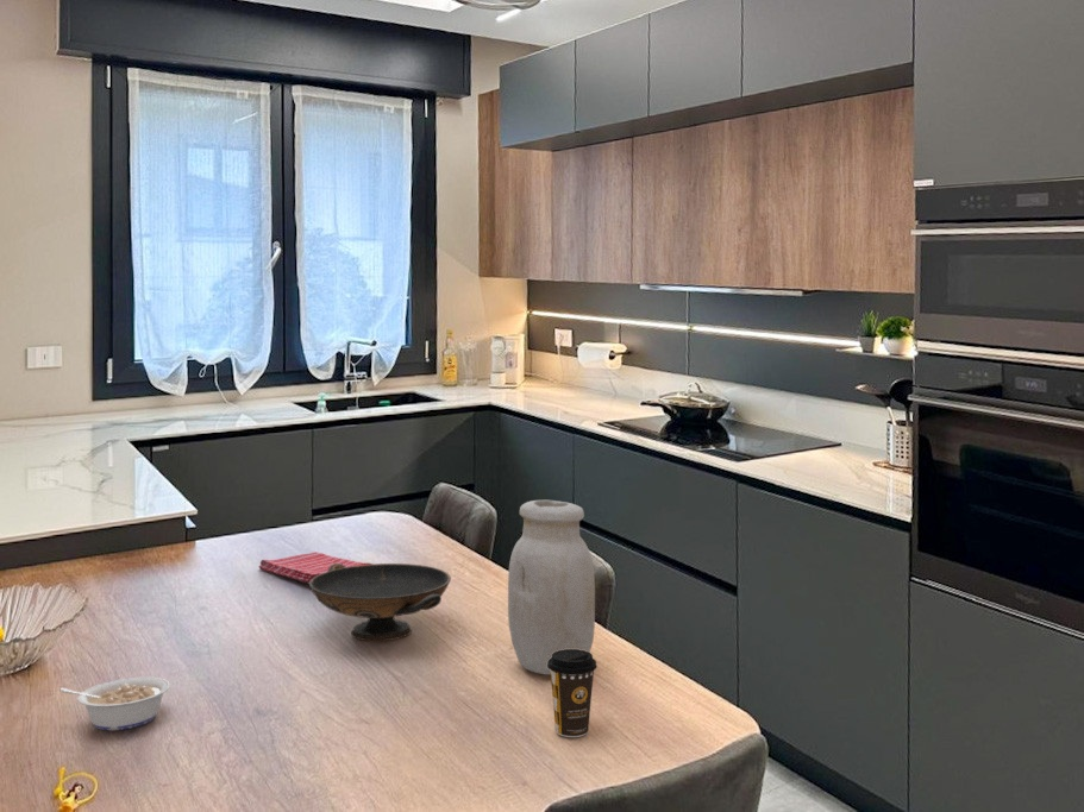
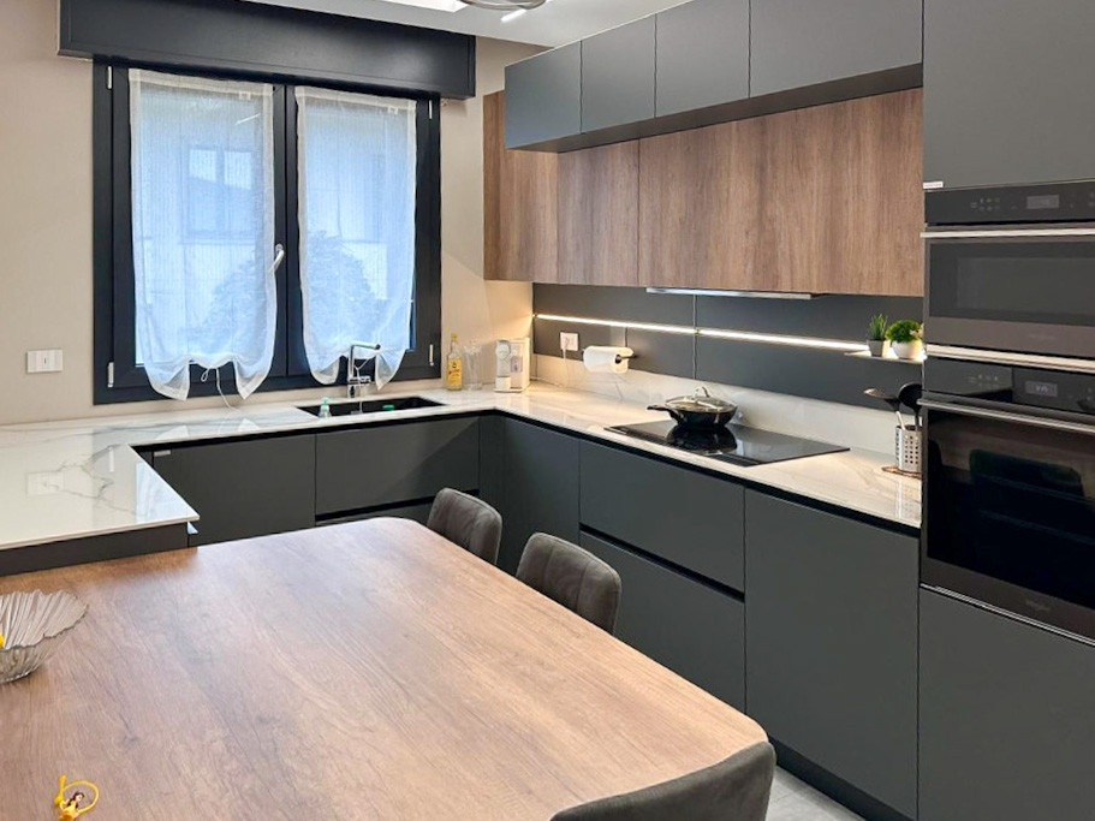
- decorative bowl [308,562,452,642]
- legume [58,676,171,731]
- jar [507,499,596,676]
- coffee cup [547,649,599,738]
- dish towel [257,550,374,585]
